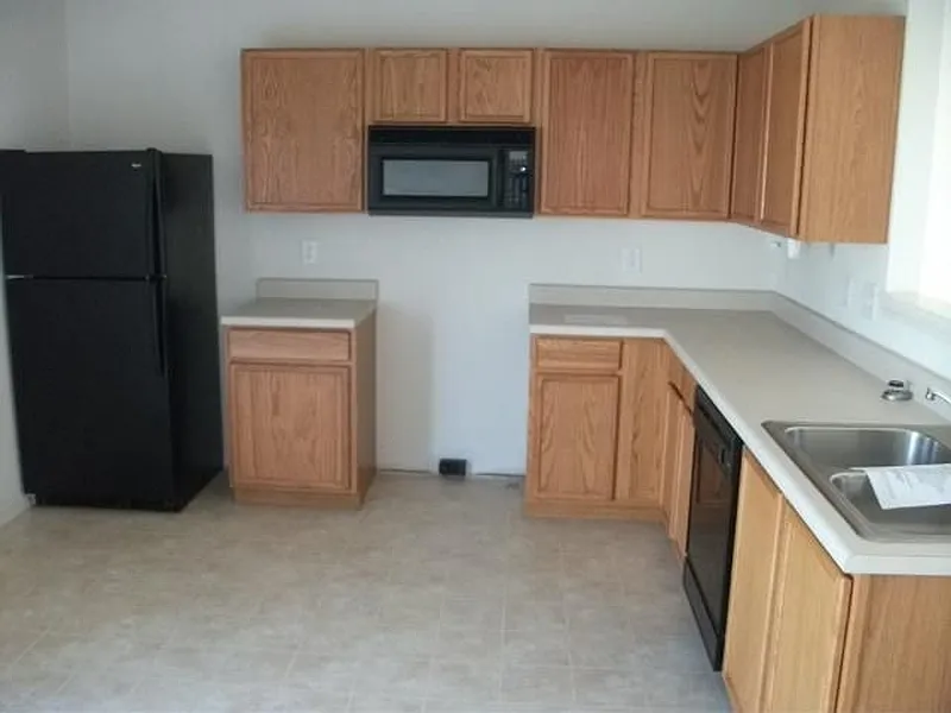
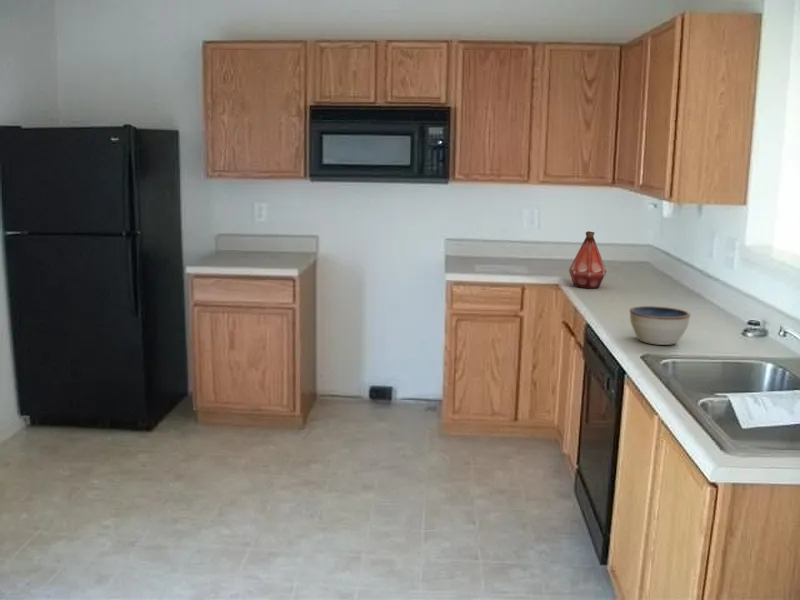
+ bowl [629,305,691,346]
+ bottle [568,230,607,289]
